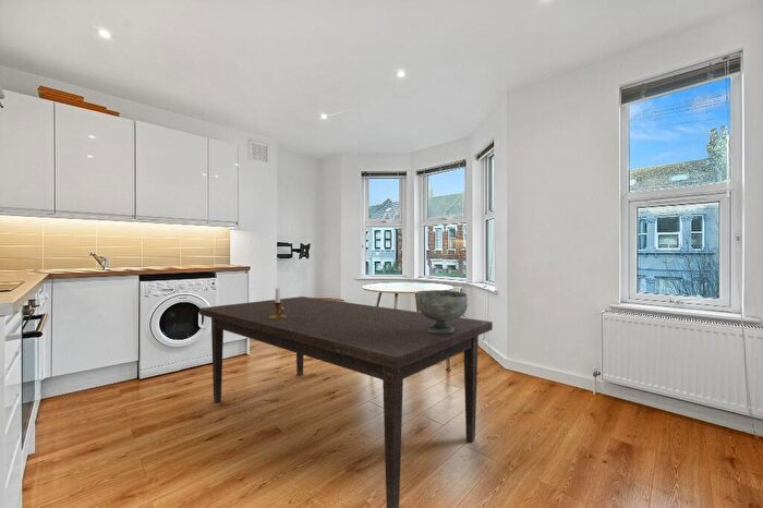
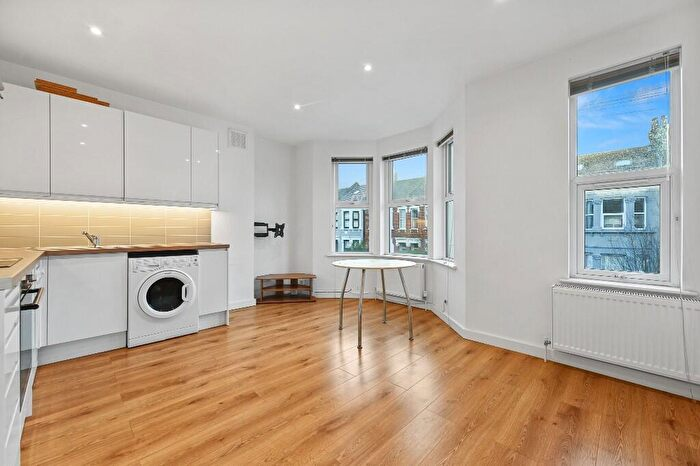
- candlestick [269,287,287,318]
- decorative bowl [415,289,469,334]
- dining table [198,295,494,508]
